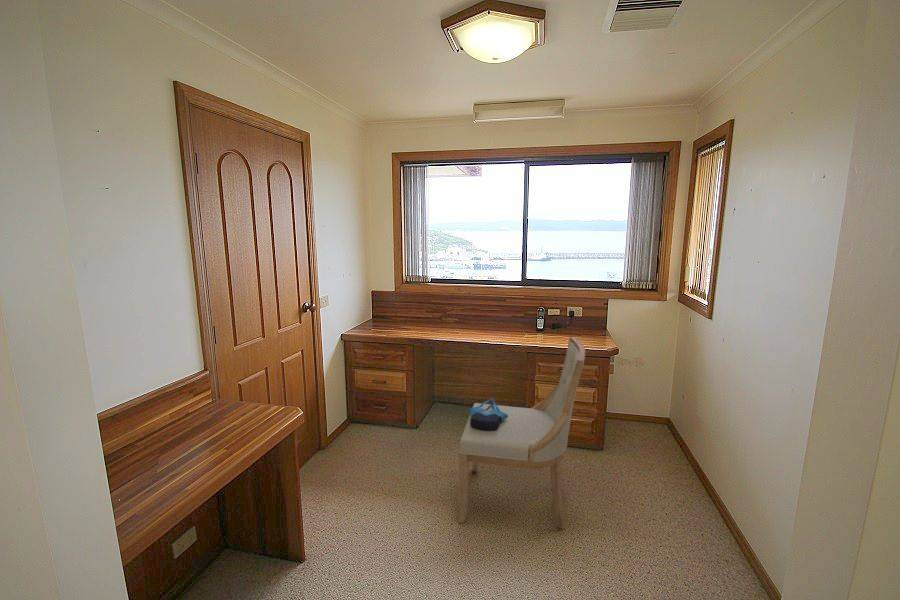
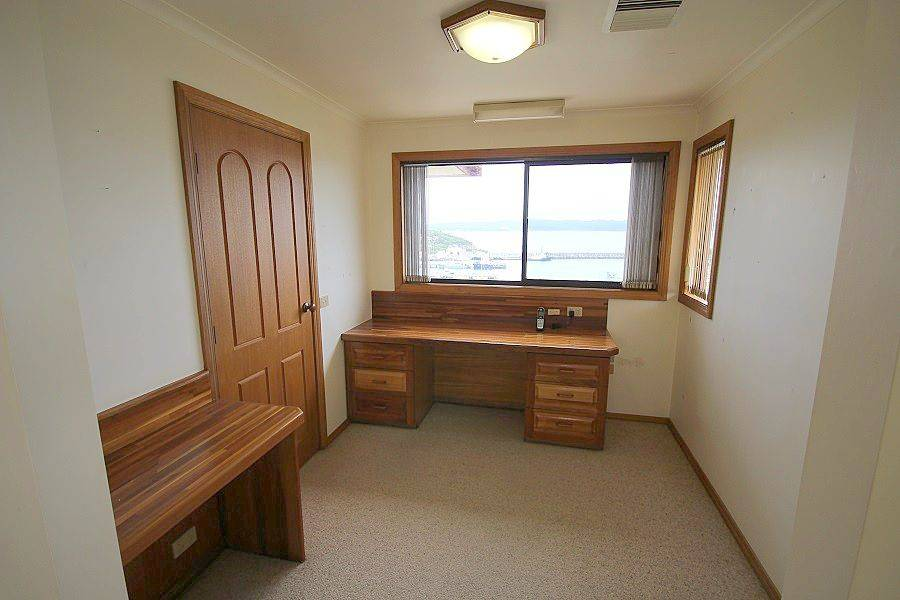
- chair [457,336,586,531]
- tote bag [467,397,508,431]
